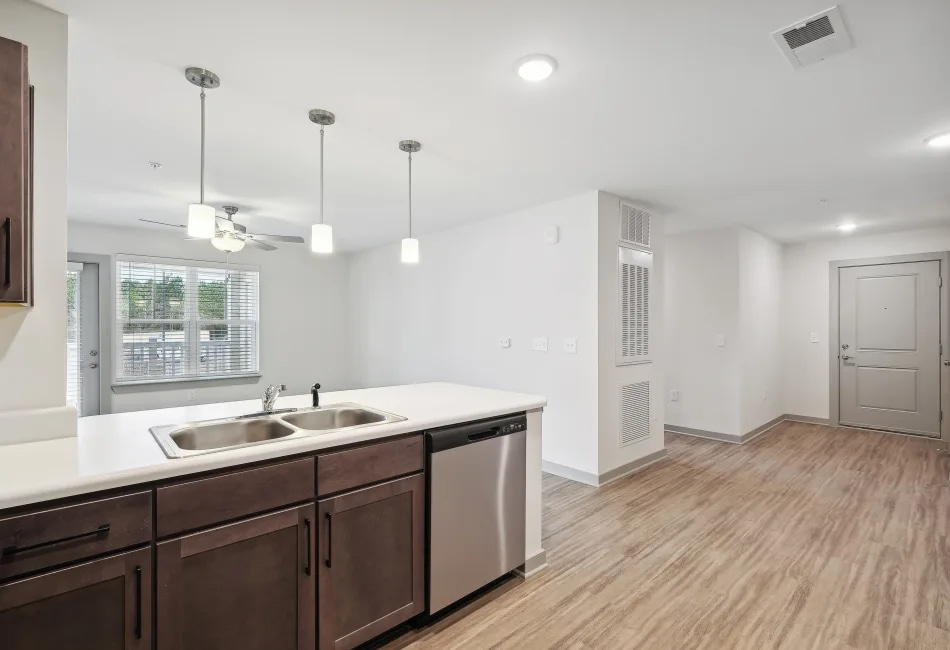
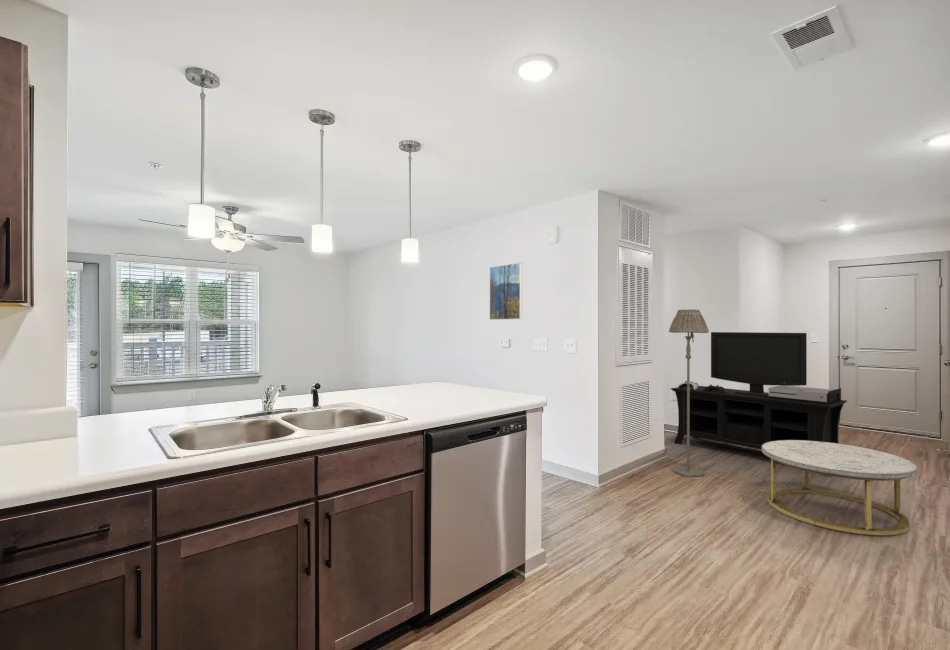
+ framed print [489,262,523,321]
+ media console [670,331,848,450]
+ floor lamp [668,308,710,478]
+ coffee table [761,440,919,537]
